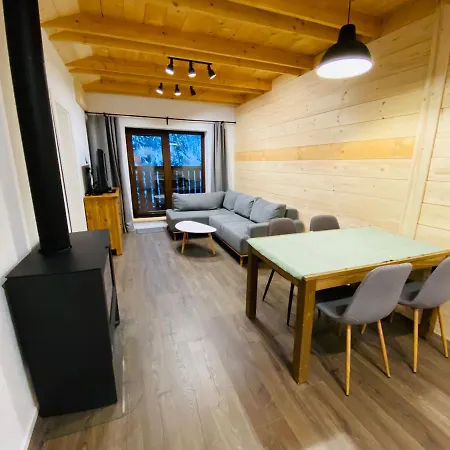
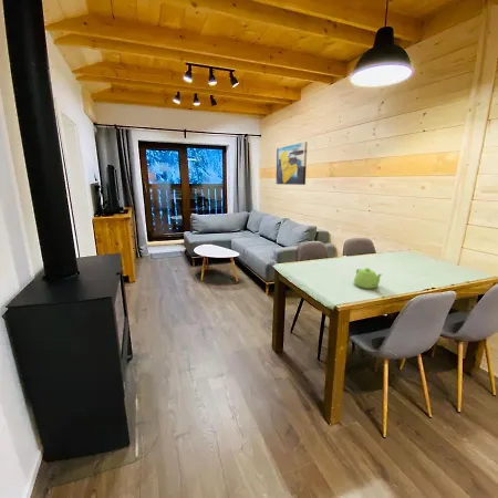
+ wall art [276,141,309,186]
+ teapot [353,267,383,290]
